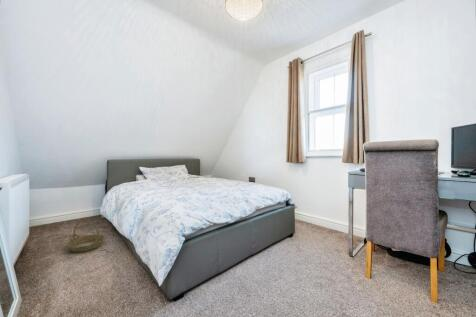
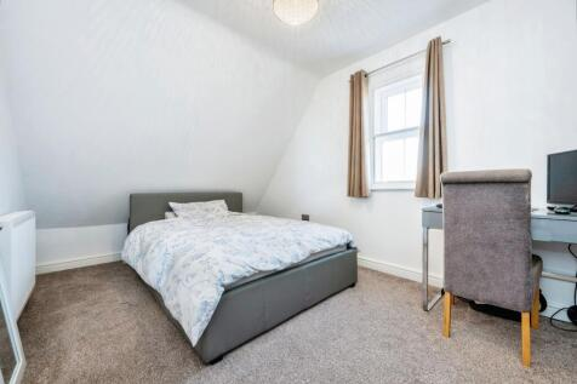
- basket [65,219,106,253]
